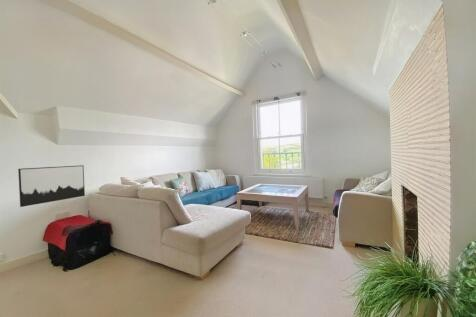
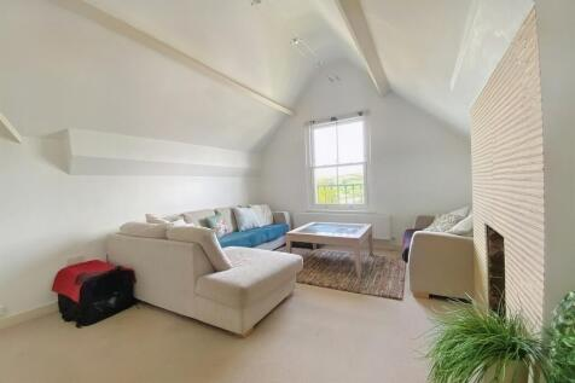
- wall art [17,164,86,208]
